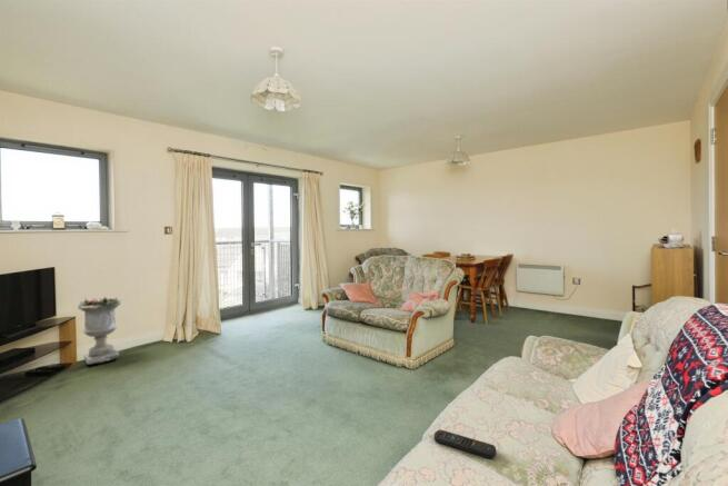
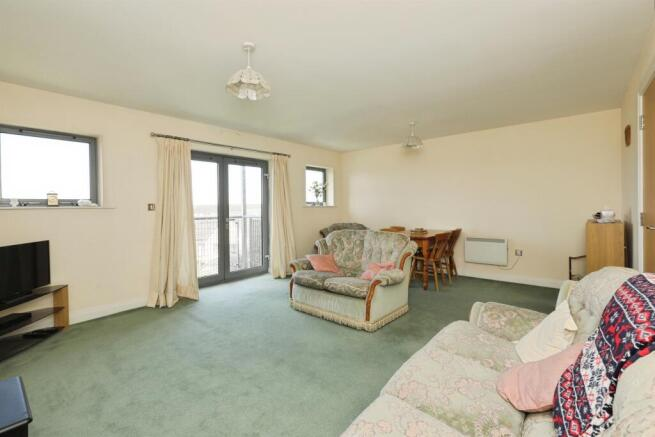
- remote control [433,428,497,459]
- planter [77,297,123,366]
